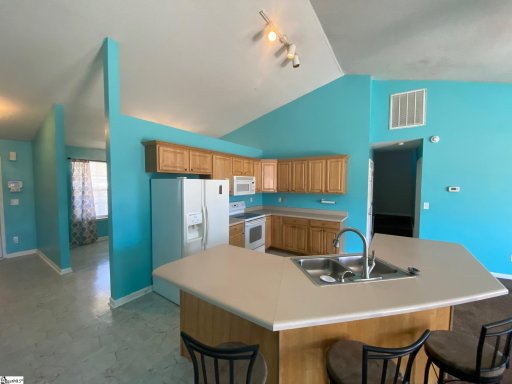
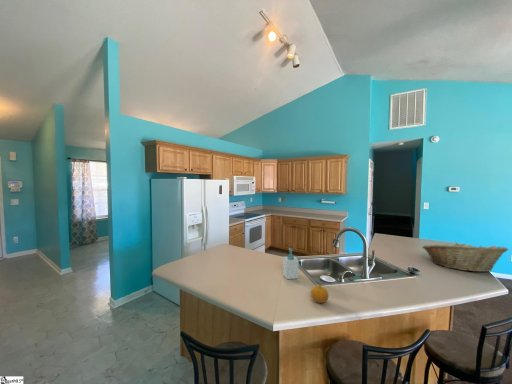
+ fruit basket [421,240,509,273]
+ soap bottle [282,247,300,280]
+ fruit [310,283,329,304]
